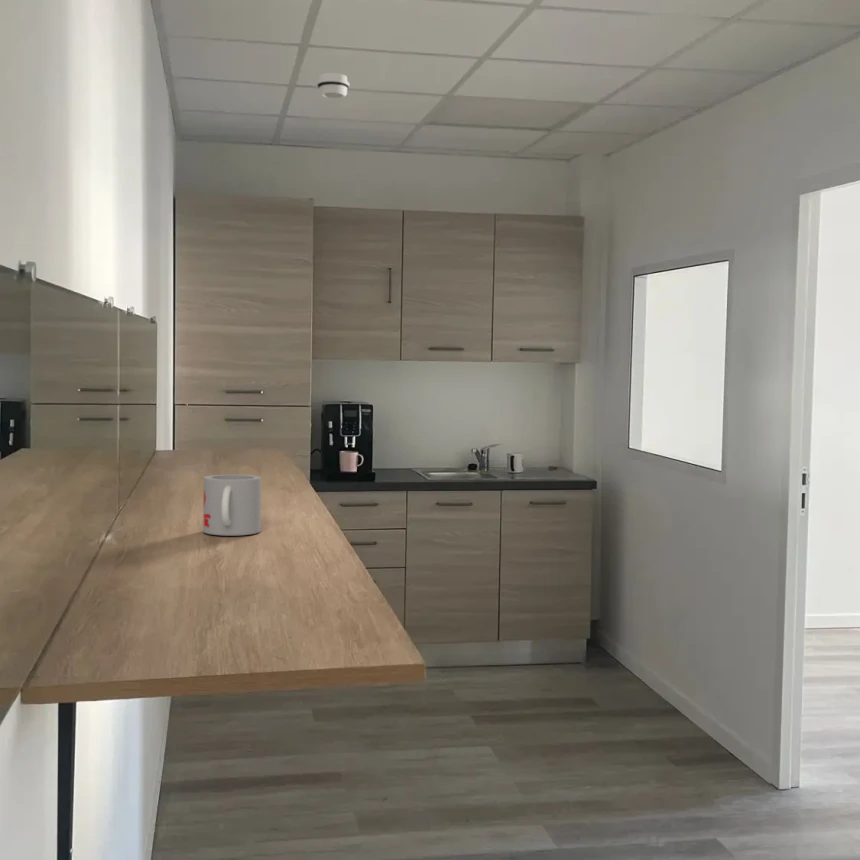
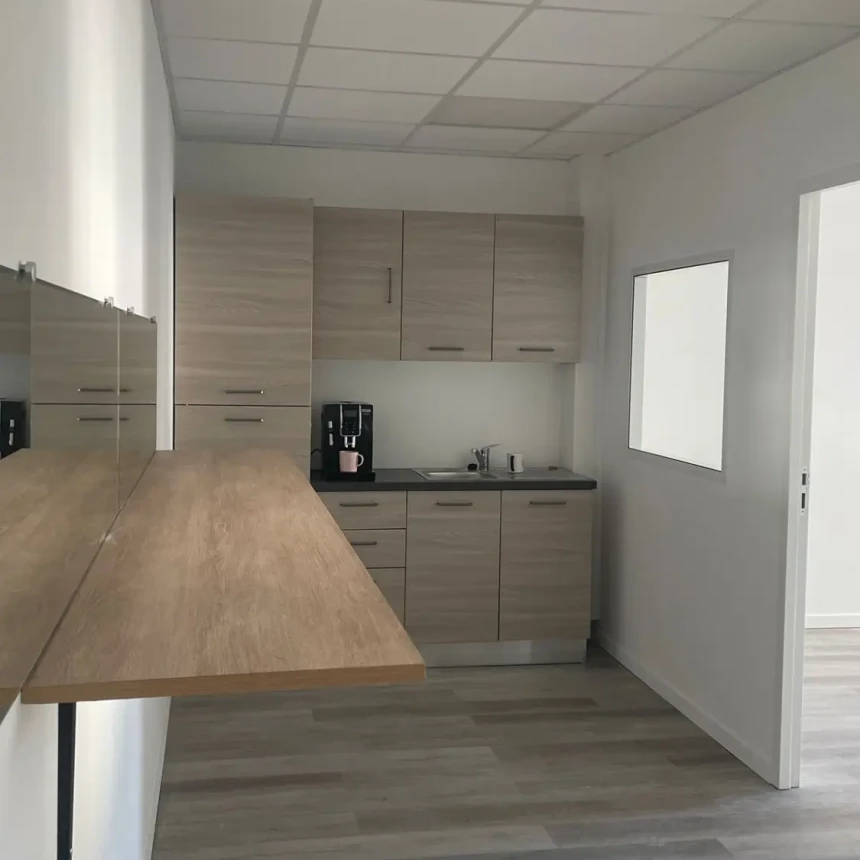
- smoke detector [316,72,350,100]
- mug [202,474,262,536]
